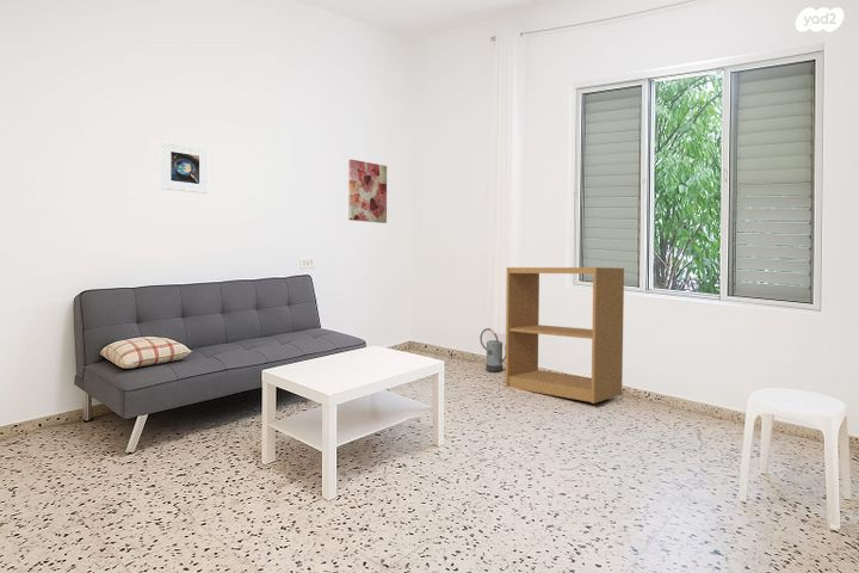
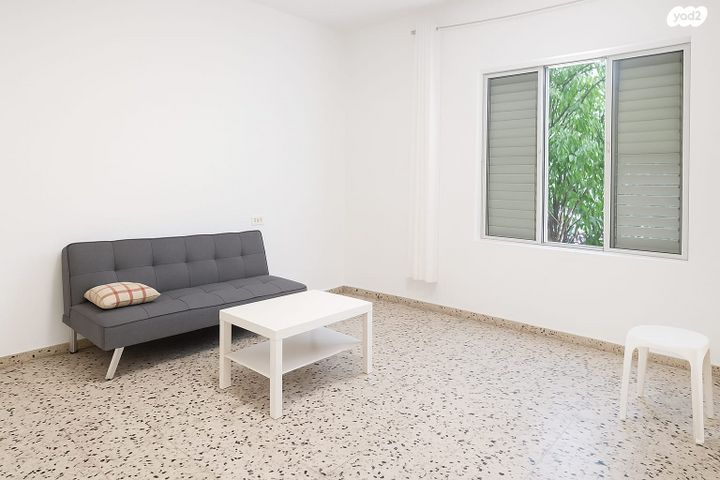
- wall art [347,159,388,224]
- bookshelf [505,266,625,405]
- watering can [478,327,506,372]
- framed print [160,140,209,195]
